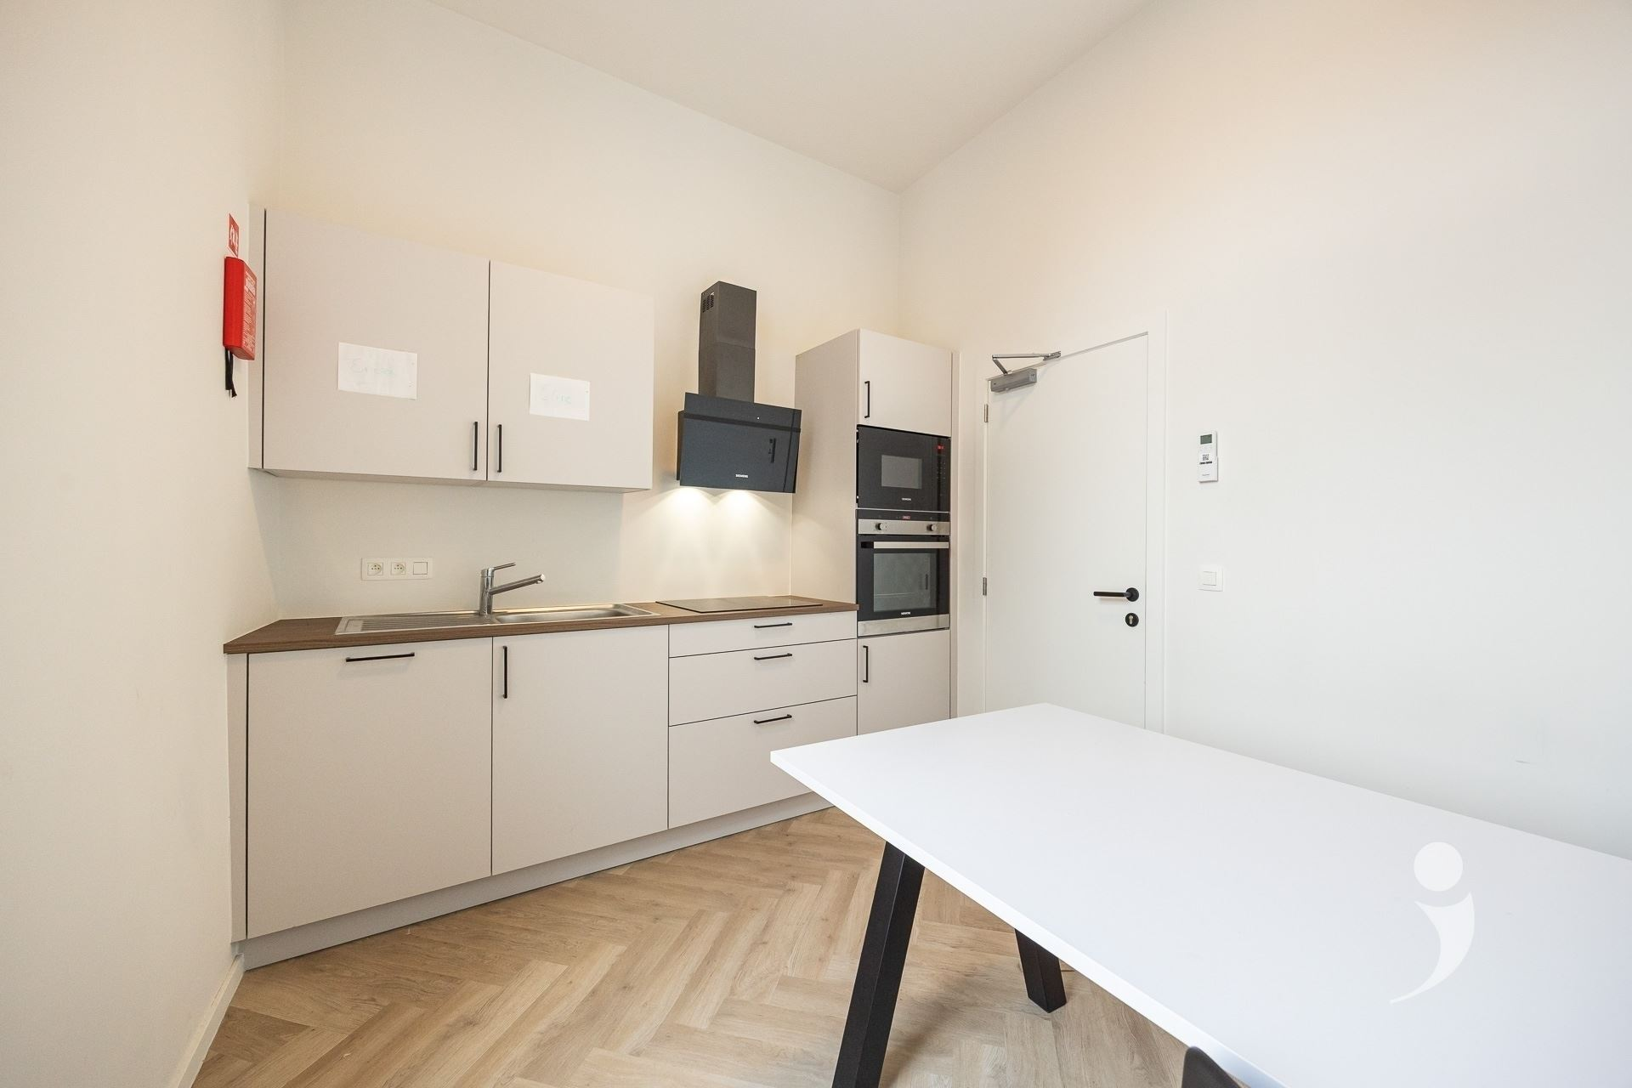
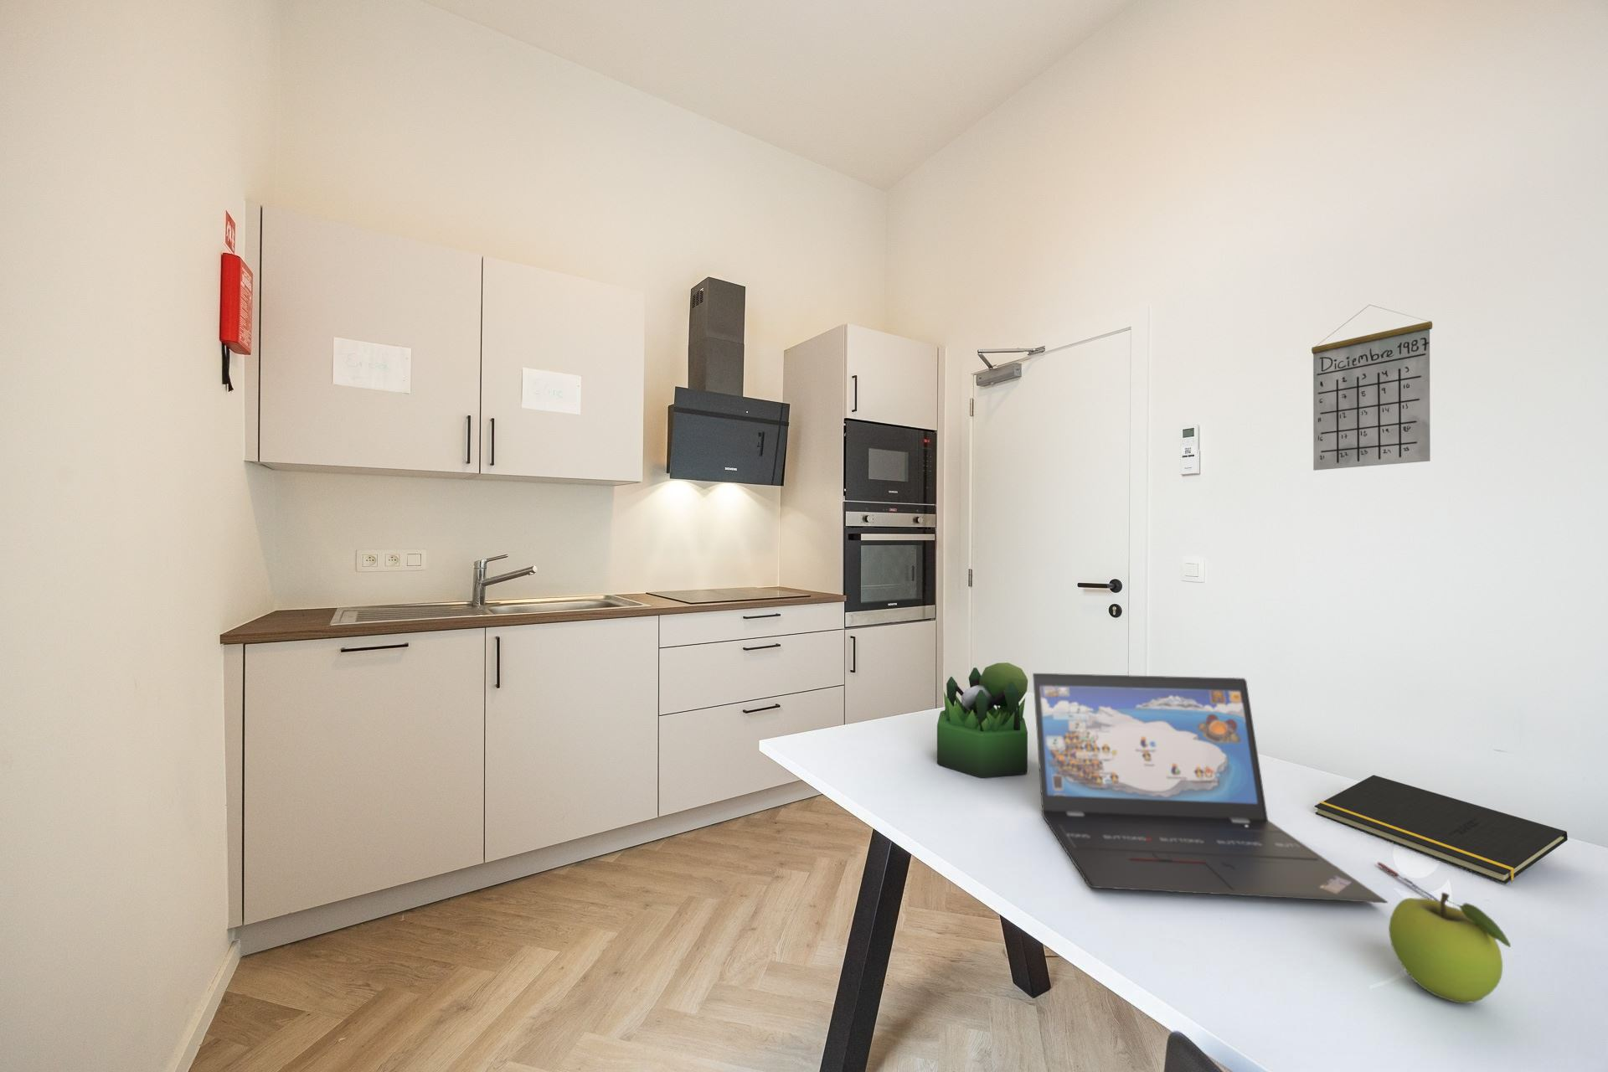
+ pen [1376,861,1448,906]
+ laptop [1031,672,1389,903]
+ calendar [1311,304,1433,470]
+ notepad [1314,774,1569,884]
+ plant [937,662,1029,778]
+ fruit [1388,891,1512,1004]
